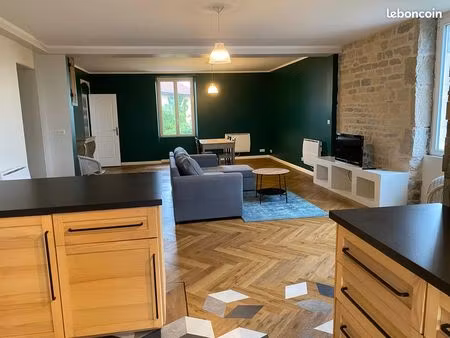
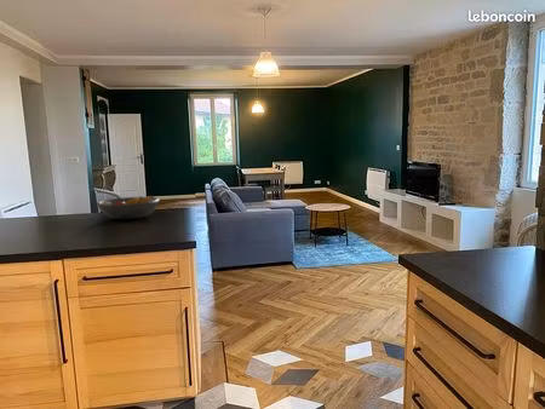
+ fruit bowl [96,195,161,220]
